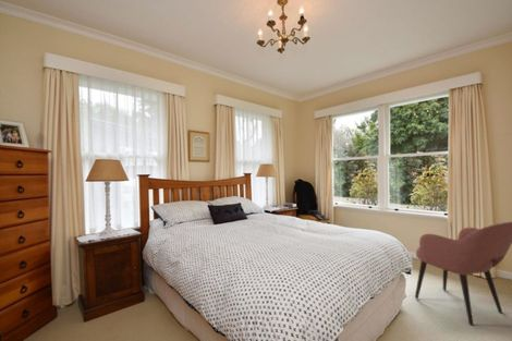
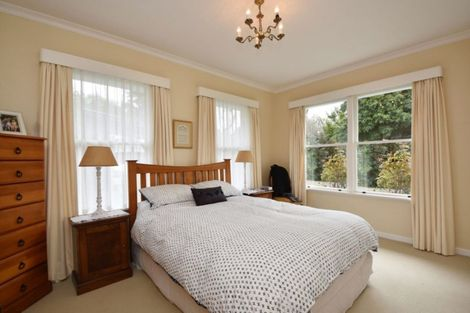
- armchair [414,221,512,327]
